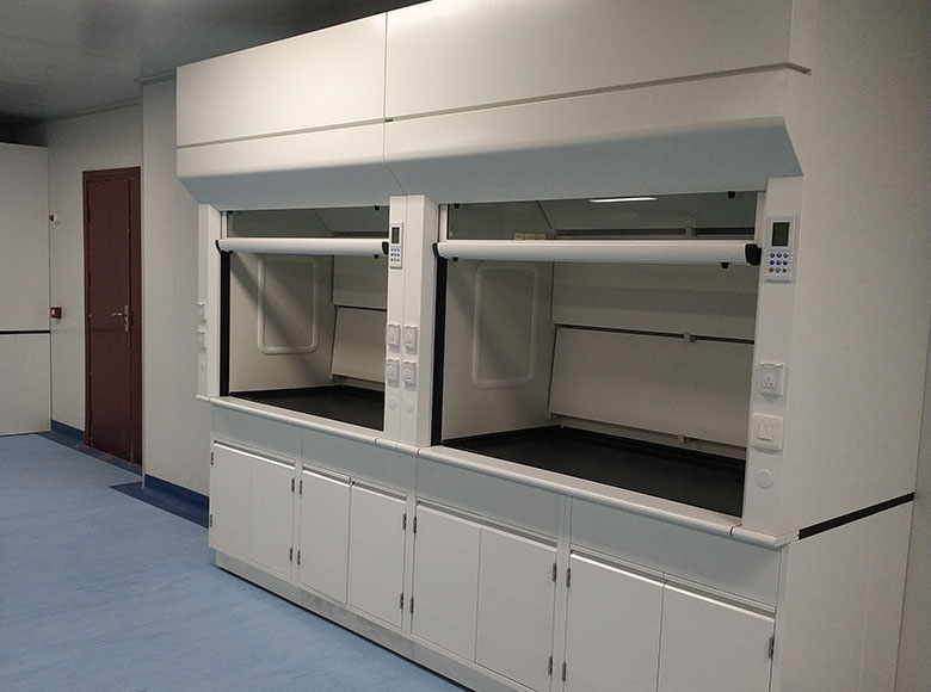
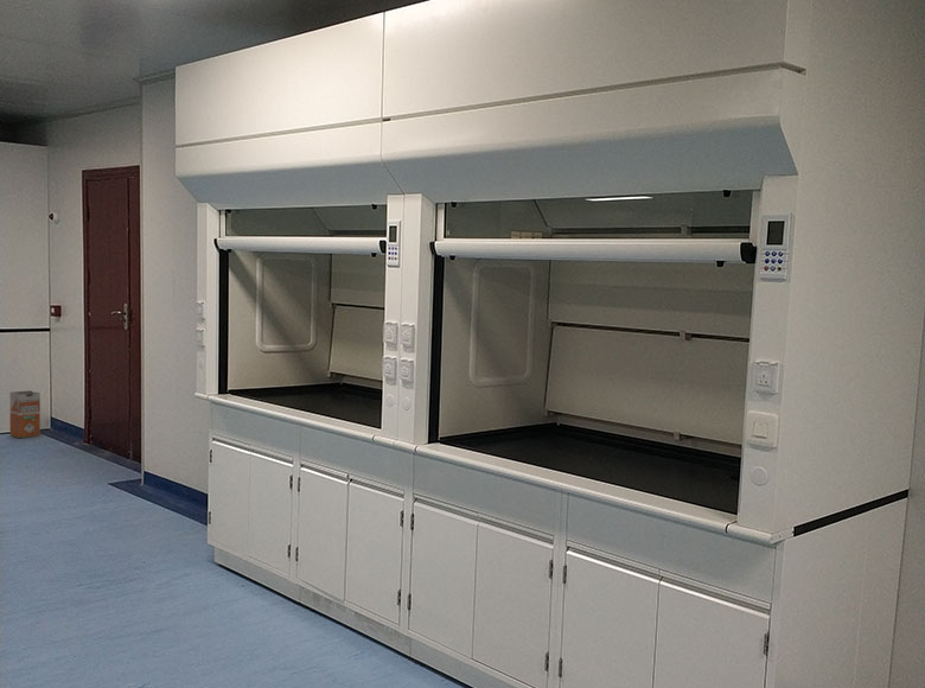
+ waste bin [9,390,42,439]
